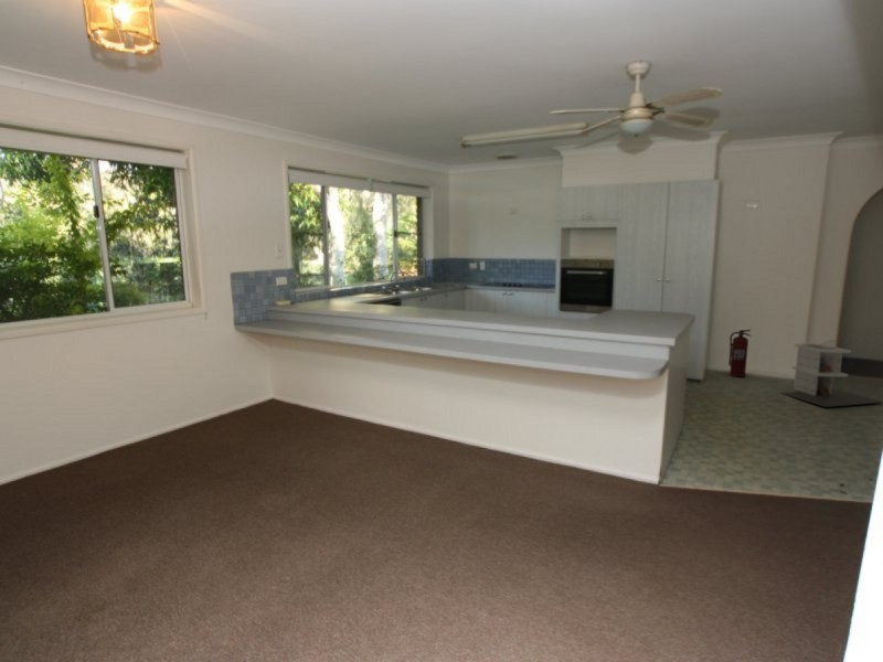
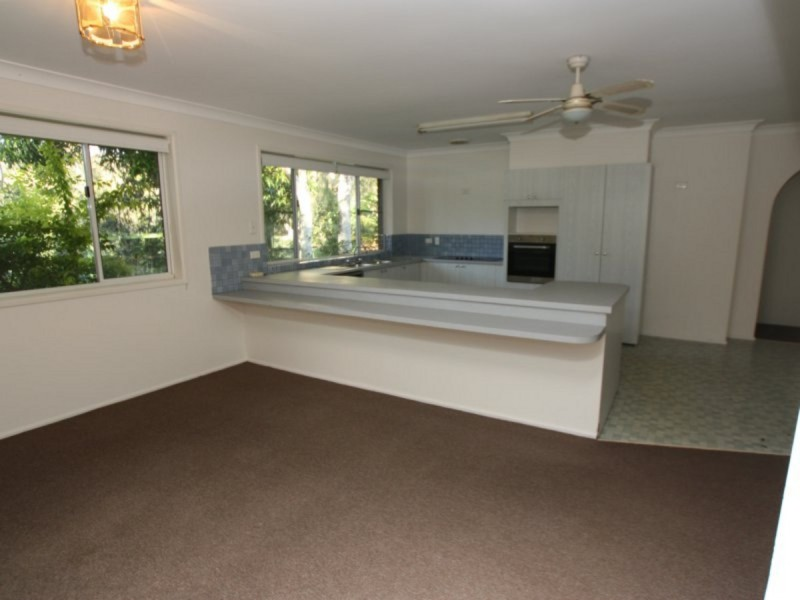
- fire extinguisher [727,329,753,377]
- display stand [779,340,883,408]
